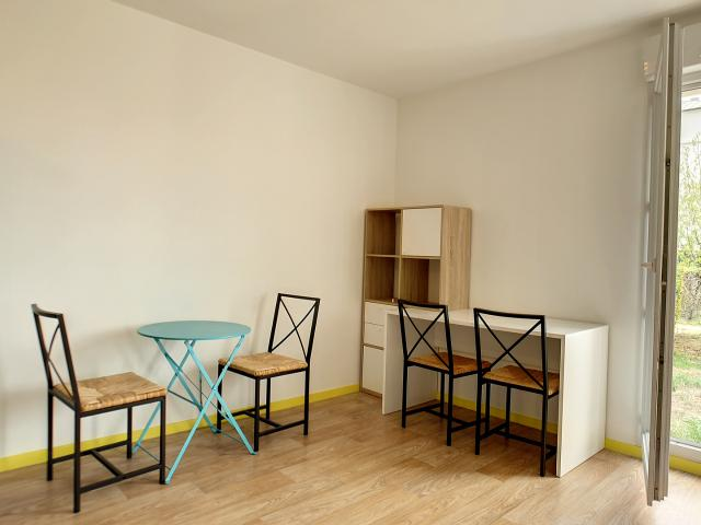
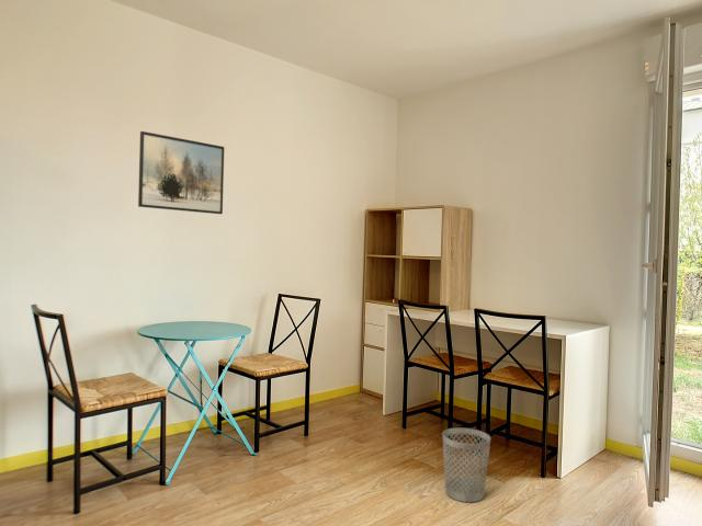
+ wastebasket [441,426,491,503]
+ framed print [137,130,225,215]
